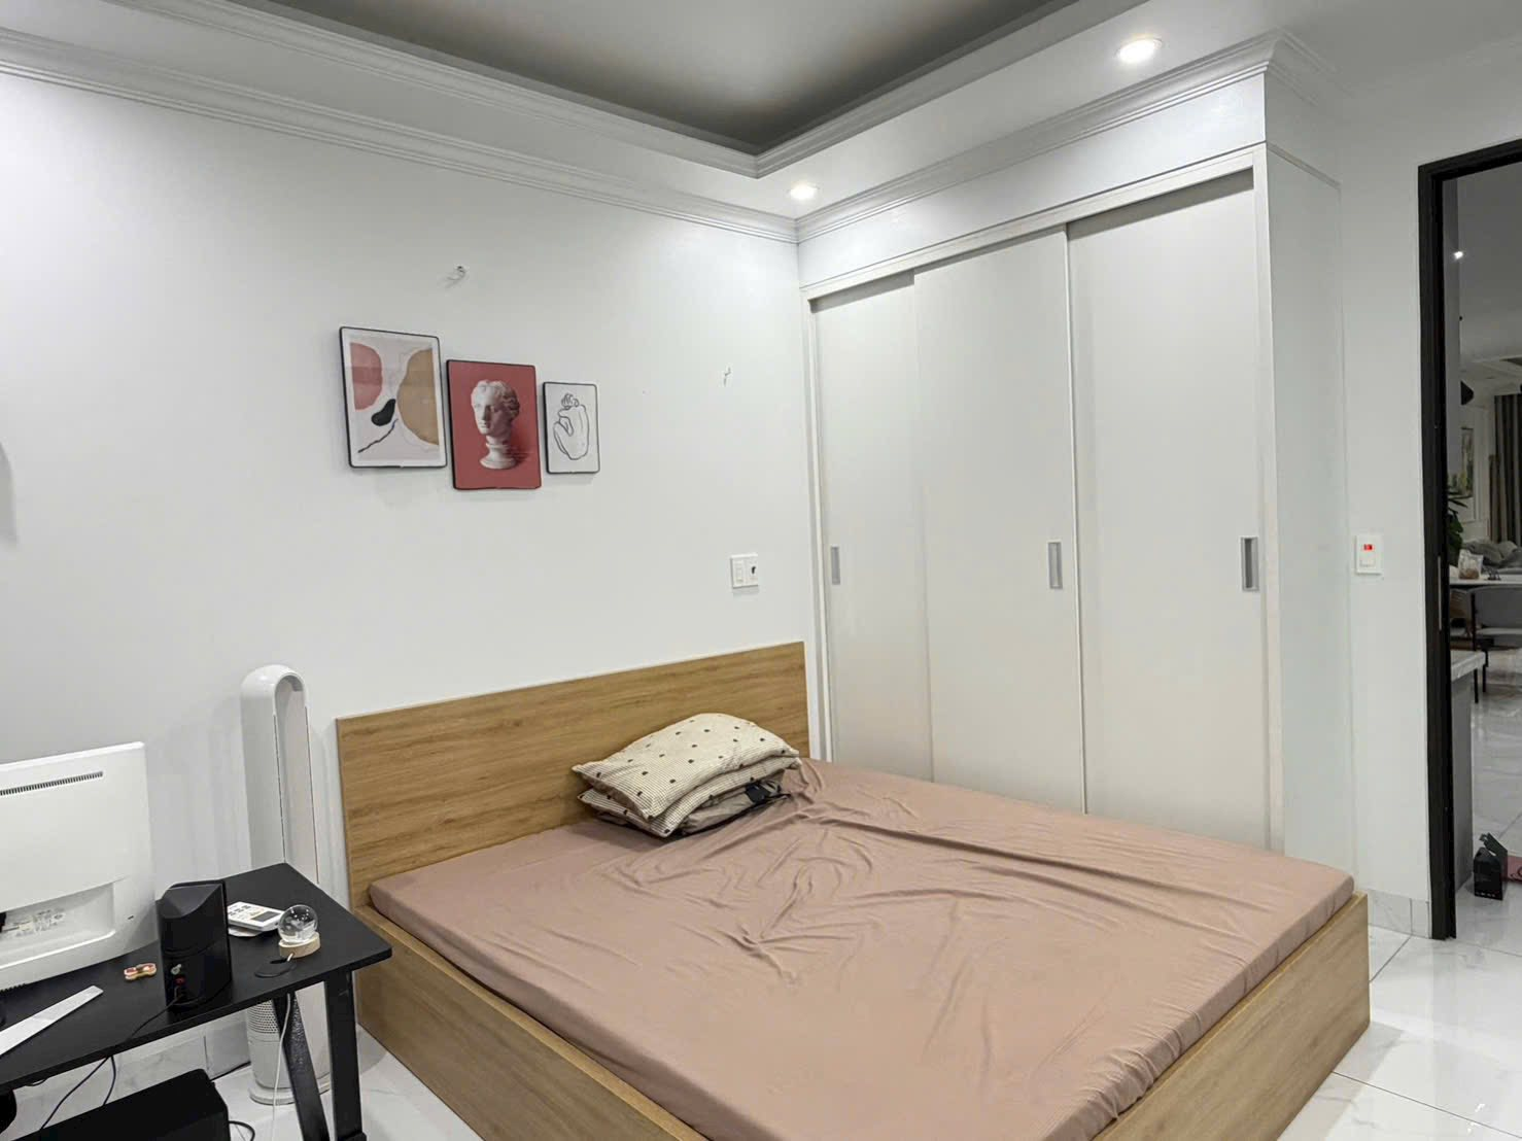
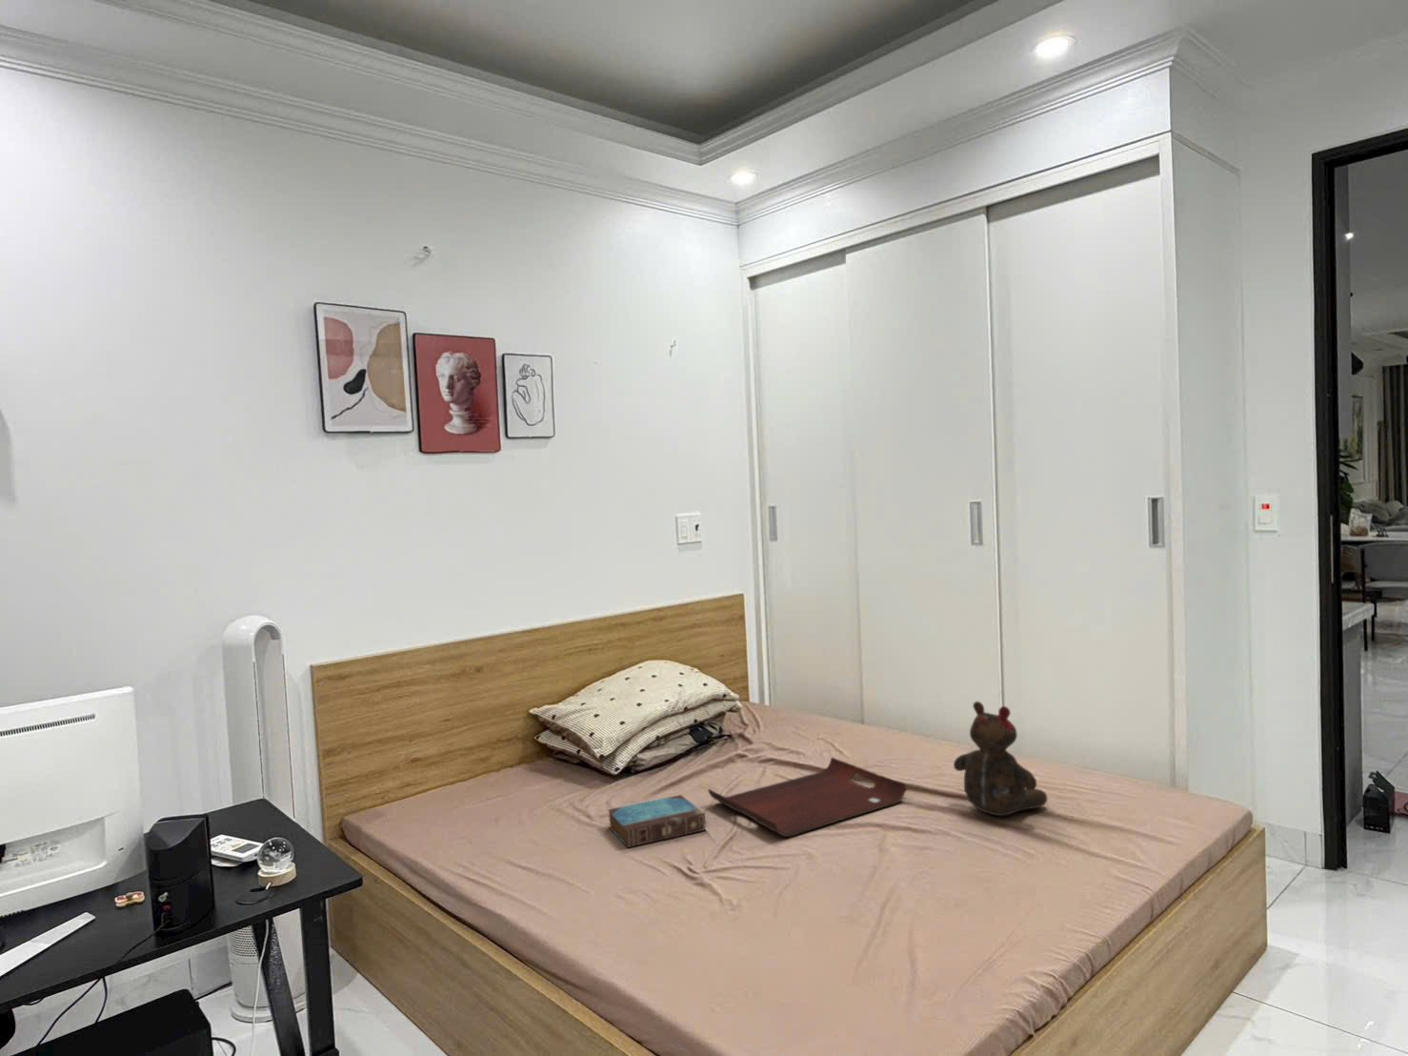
+ serving tray [707,757,908,837]
+ teddy bear [952,701,1049,816]
+ book [606,794,706,849]
